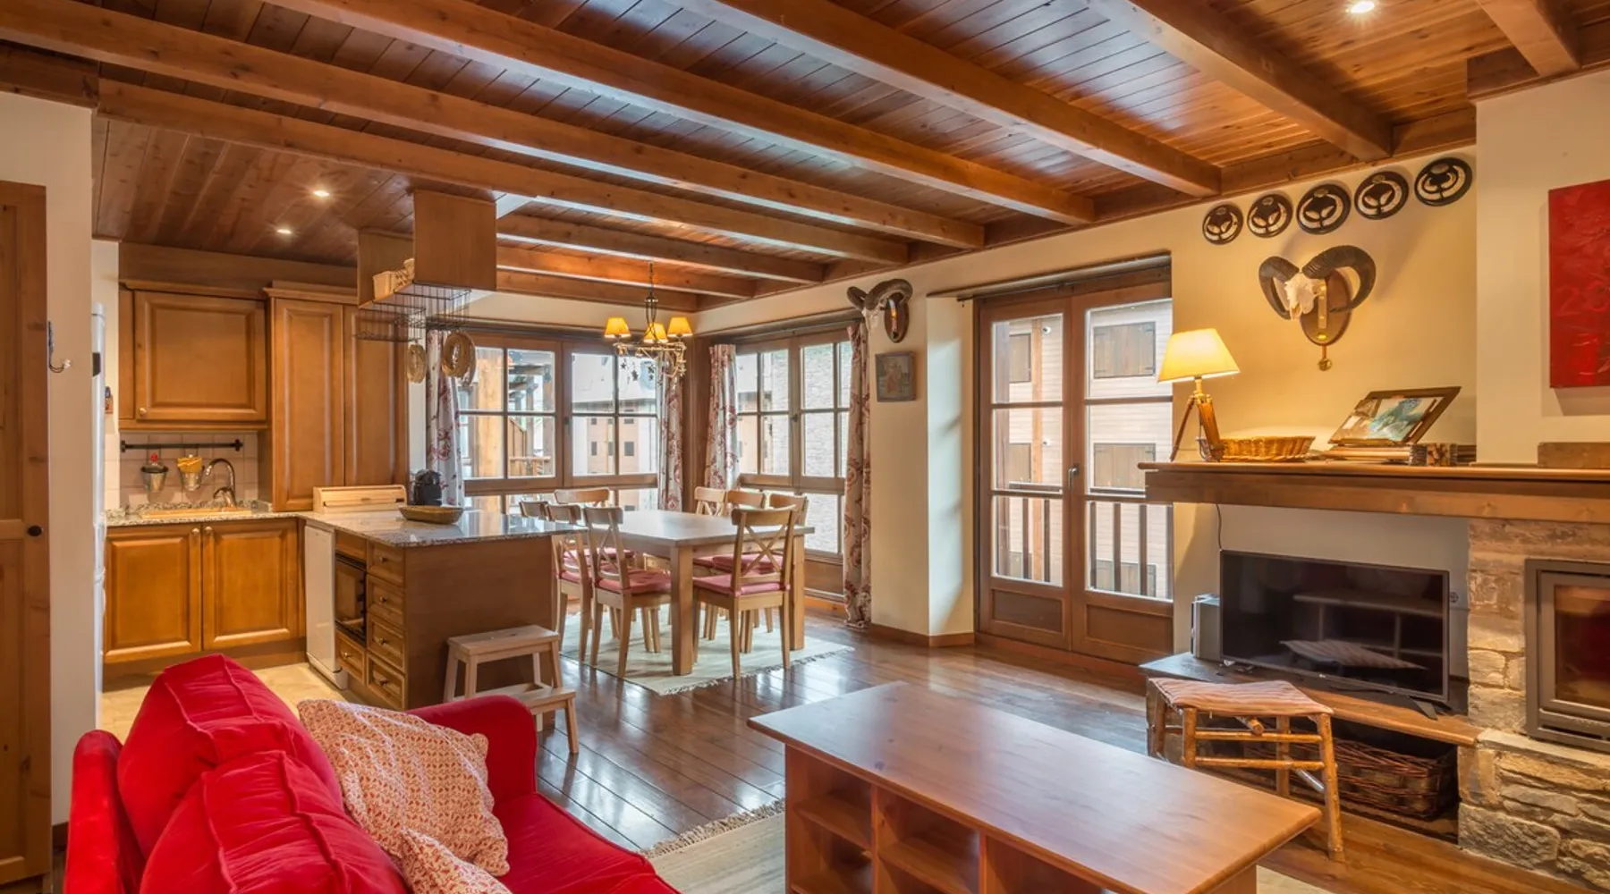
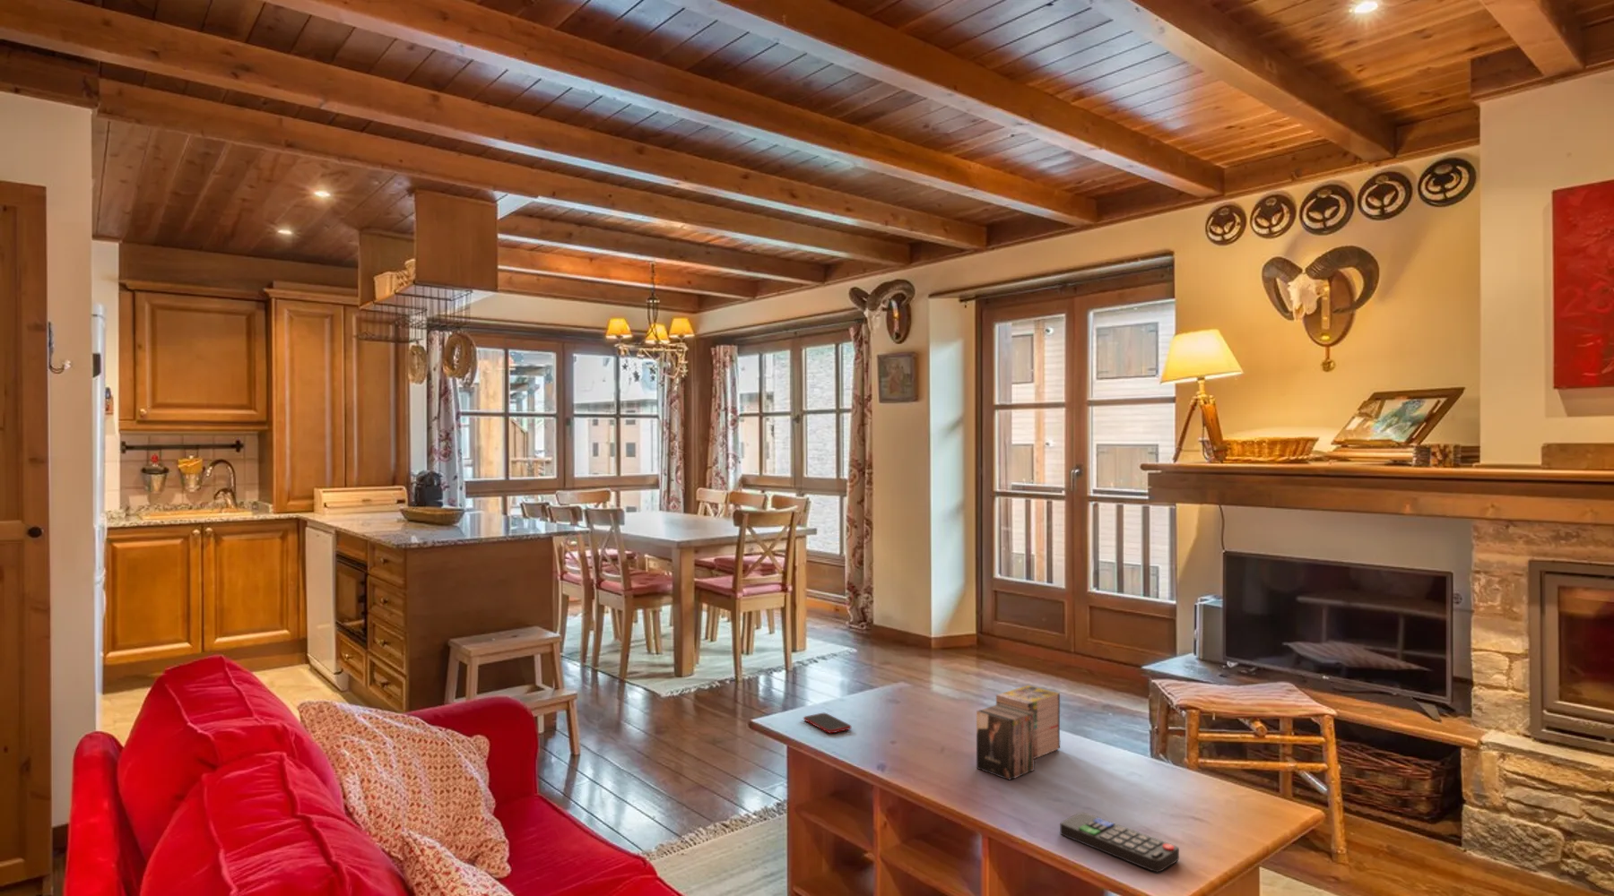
+ remote control [1059,812,1180,874]
+ magazine [976,684,1061,781]
+ cell phone [803,713,852,734]
